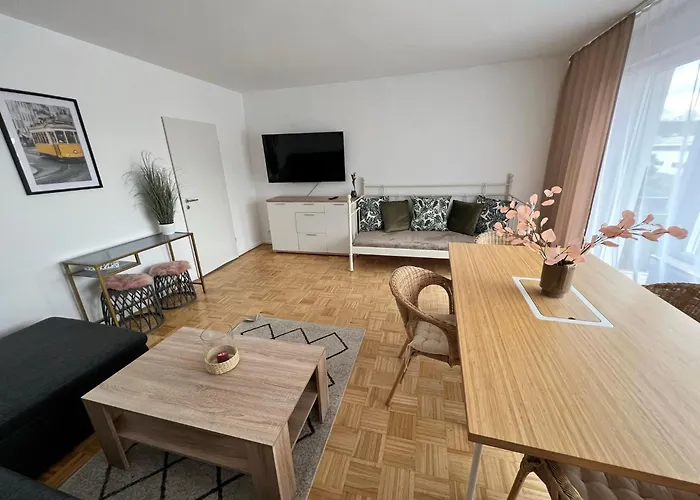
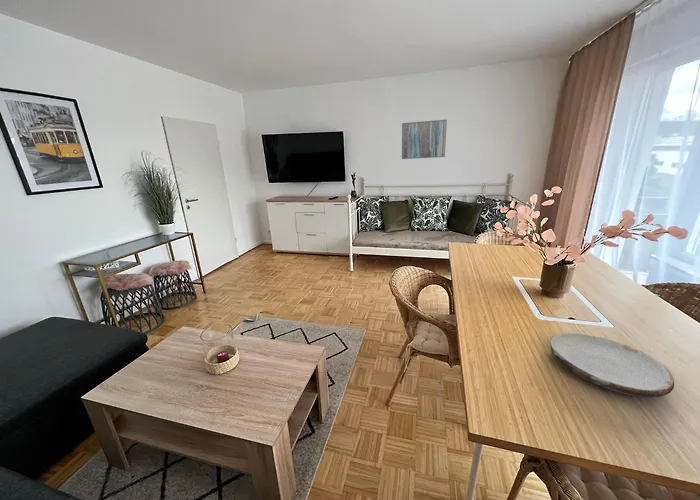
+ plate [549,332,675,399]
+ wall art [401,119,448,160]
